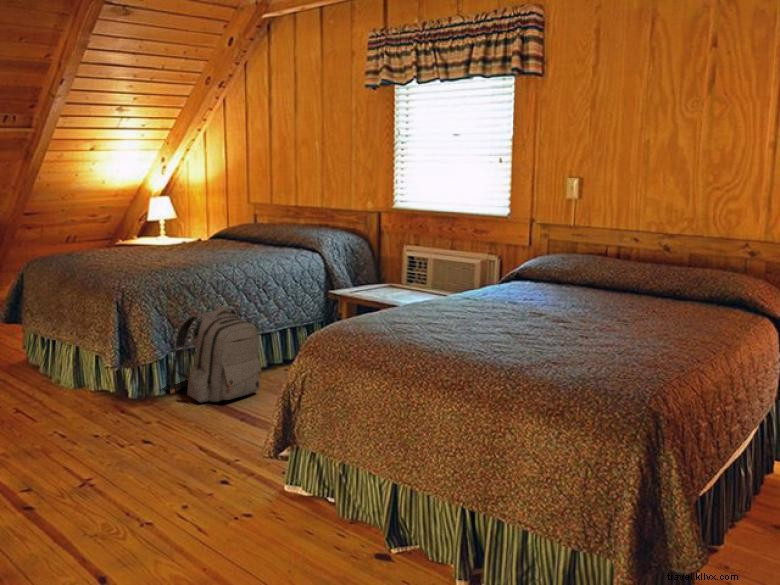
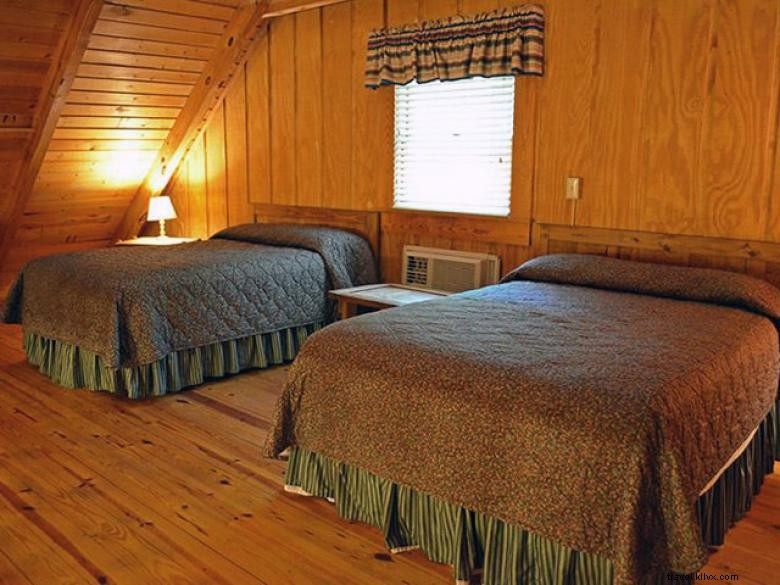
- backpack [169,305,262,404]
